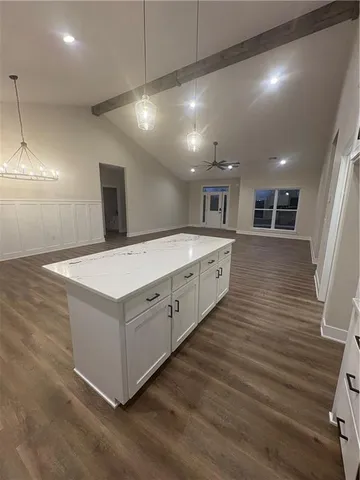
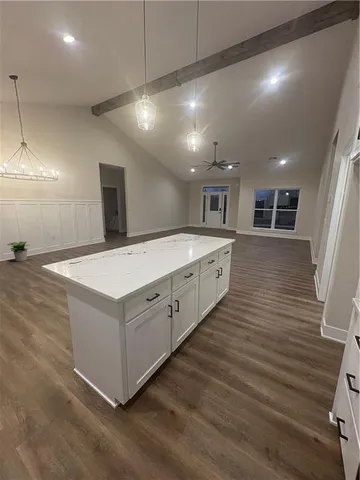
+ potted plant [6,241,29,262]
